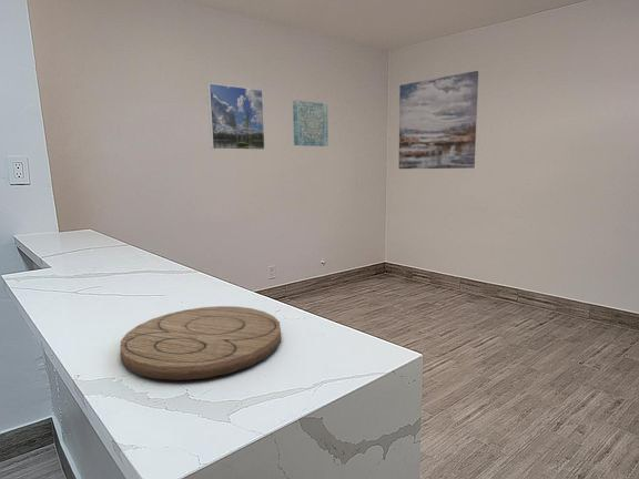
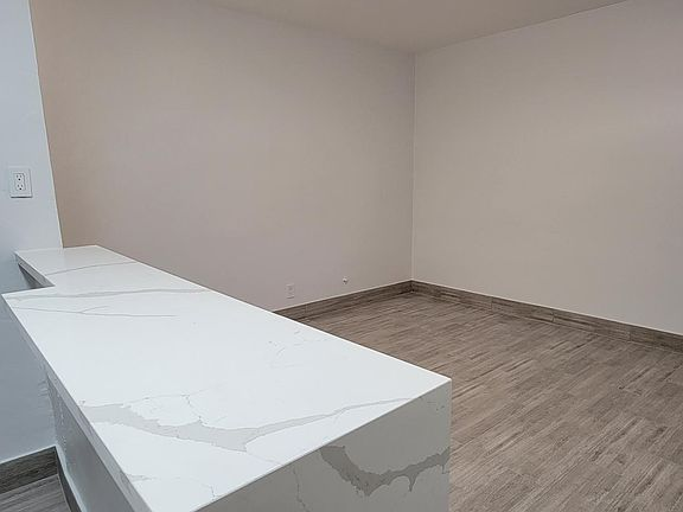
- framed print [206,82,266,151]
- cutting board [119,305,282,381]
- wall art [292,99,329,147]
- wall art [398,70,479,170]
